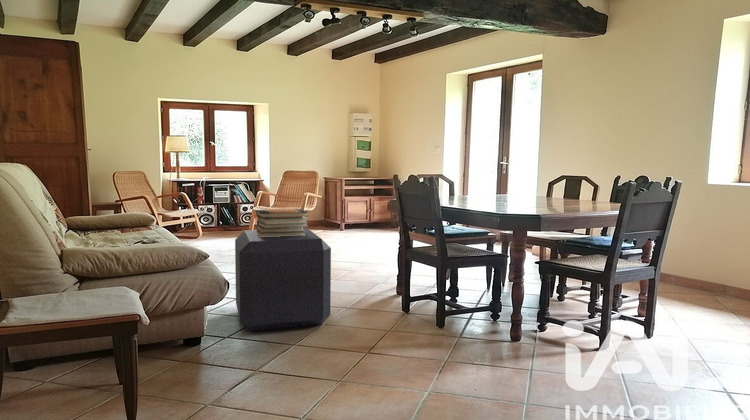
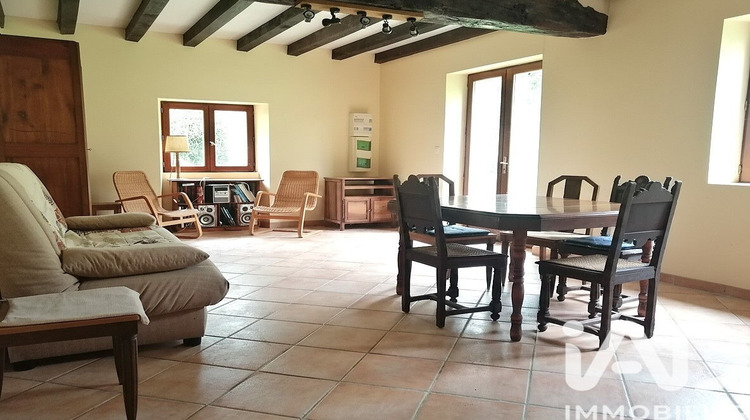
- book stack [254,208,309,237]
- ottoman [234,228,332,333]
